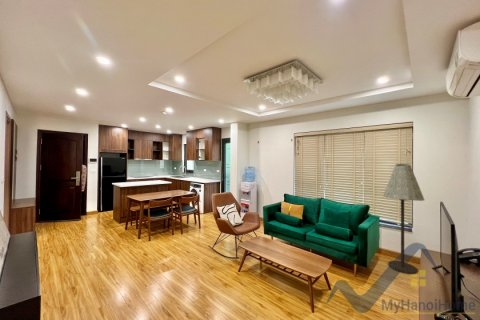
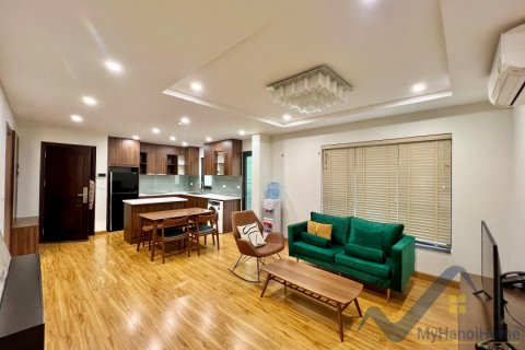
- floor lamp [382,163,425,275]
